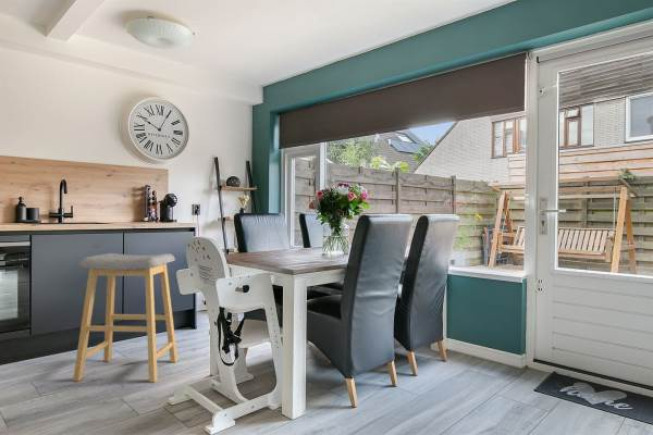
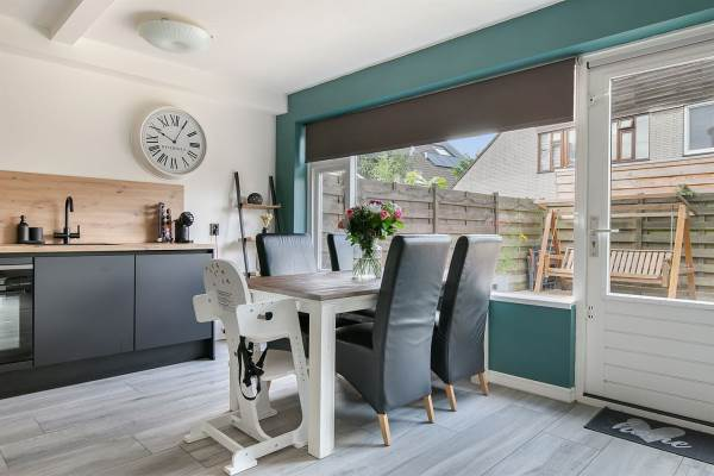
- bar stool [72,252,178,383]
